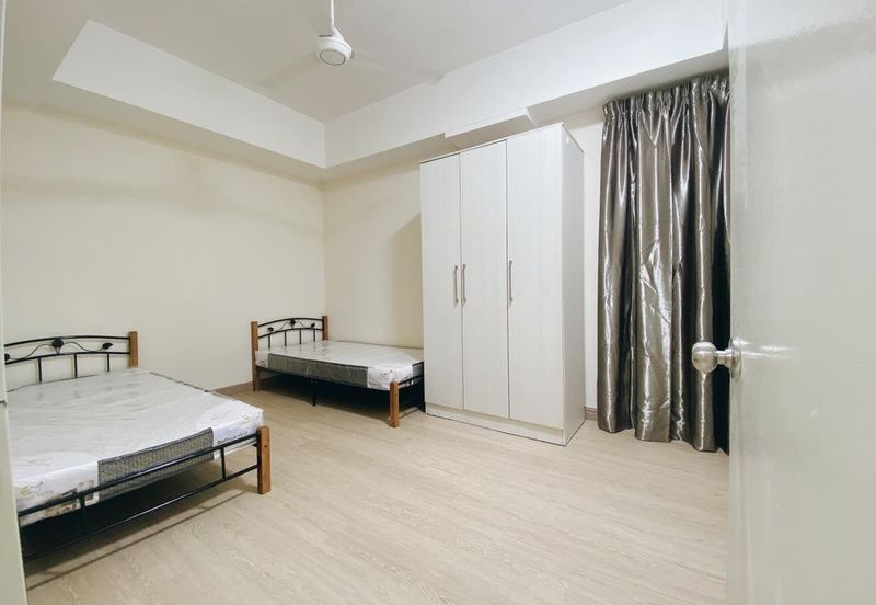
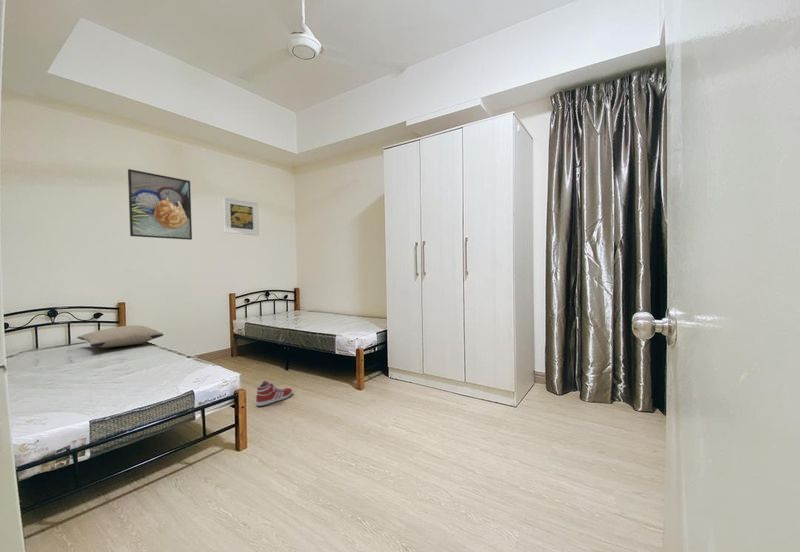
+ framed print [222,196,260,237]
+ sneaker [255,379,293,407]
+ pillow [76,324,164,348]
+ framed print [127,168,193,241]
